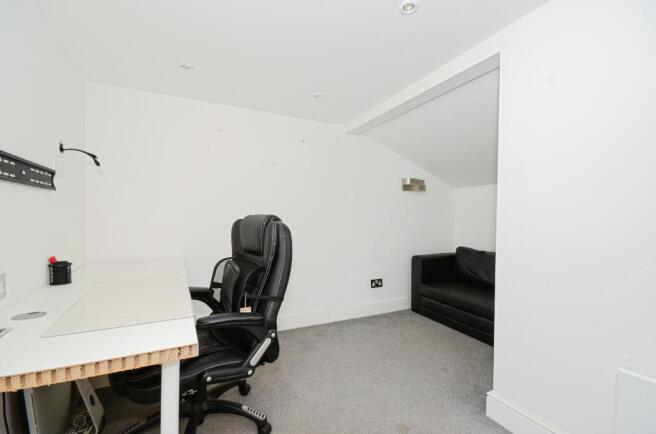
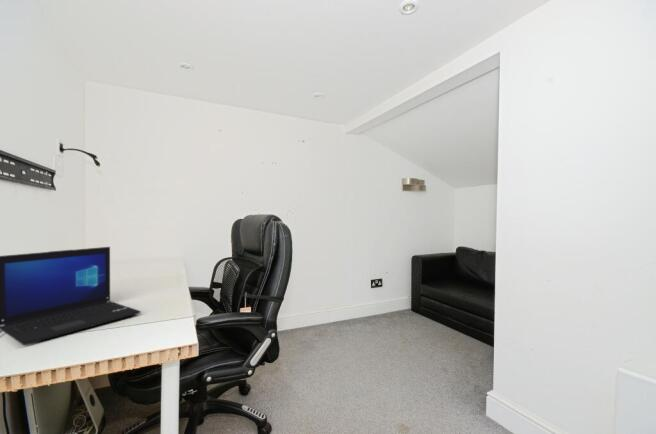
+ laptop [0,246,142,346]
